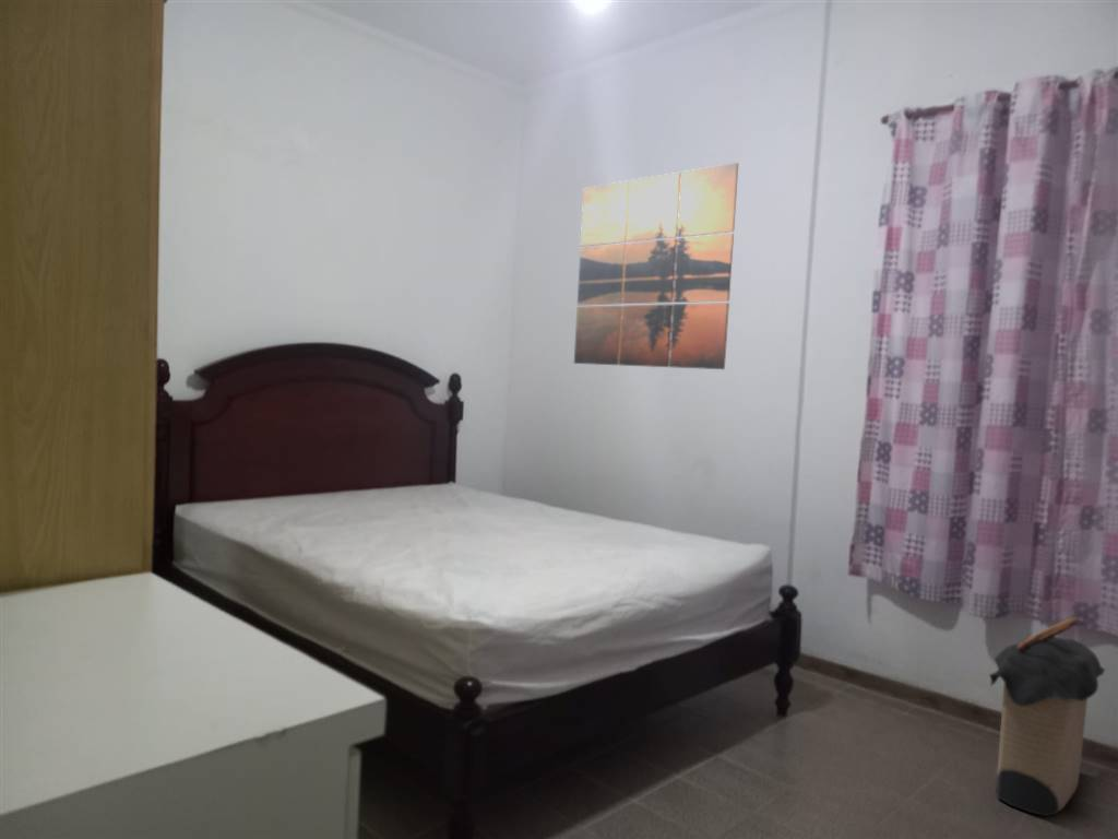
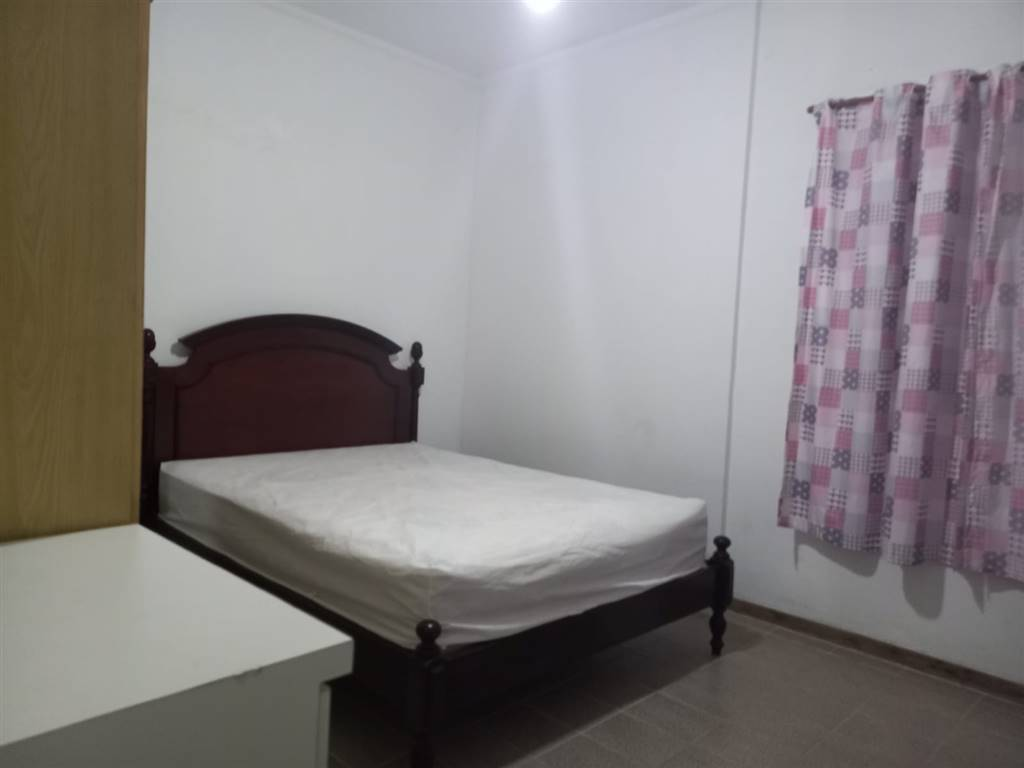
- wall art [573,162,739,370]
- laundry hamper [988,616,1106,817]
